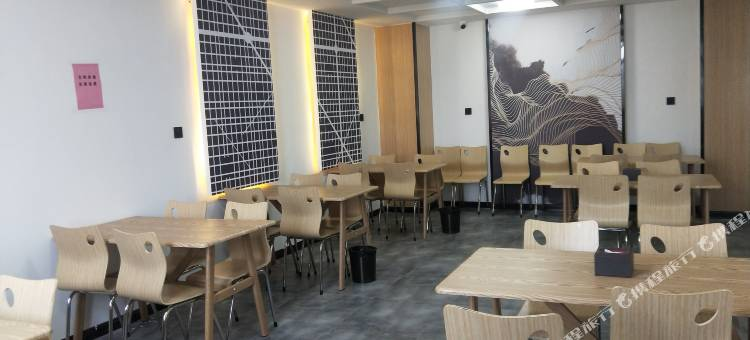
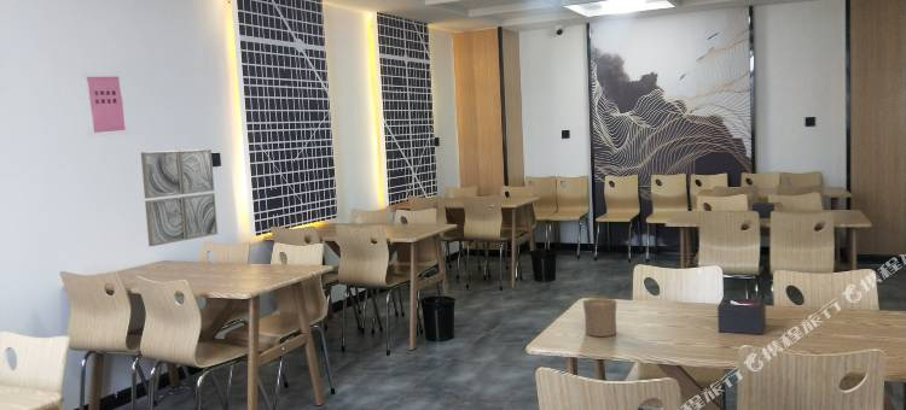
+ wall art [140,148,219,247]
+ cup [582,297,617,338]
